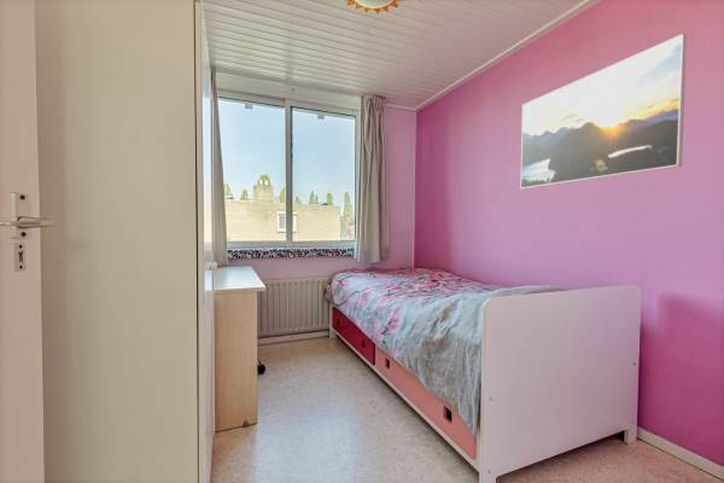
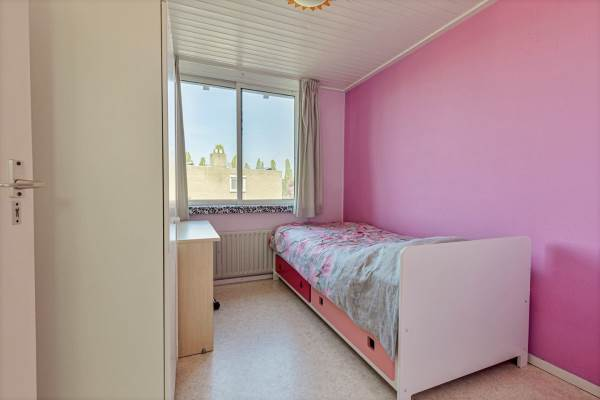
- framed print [520,33,688,190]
